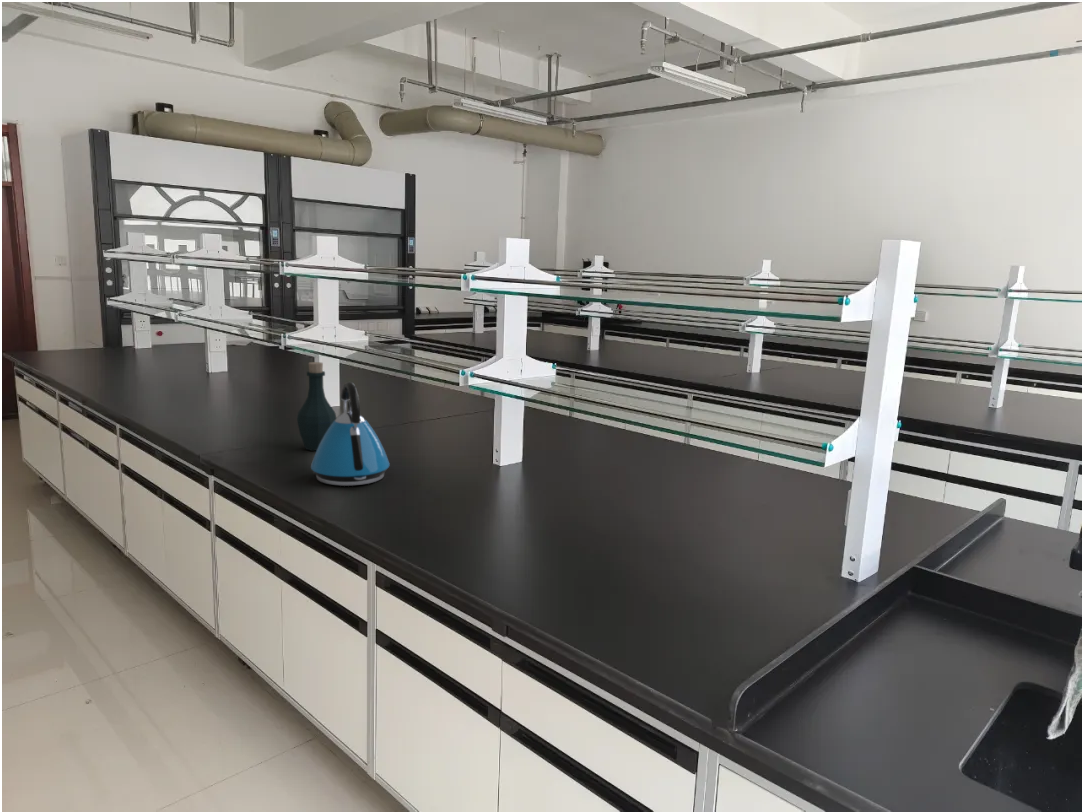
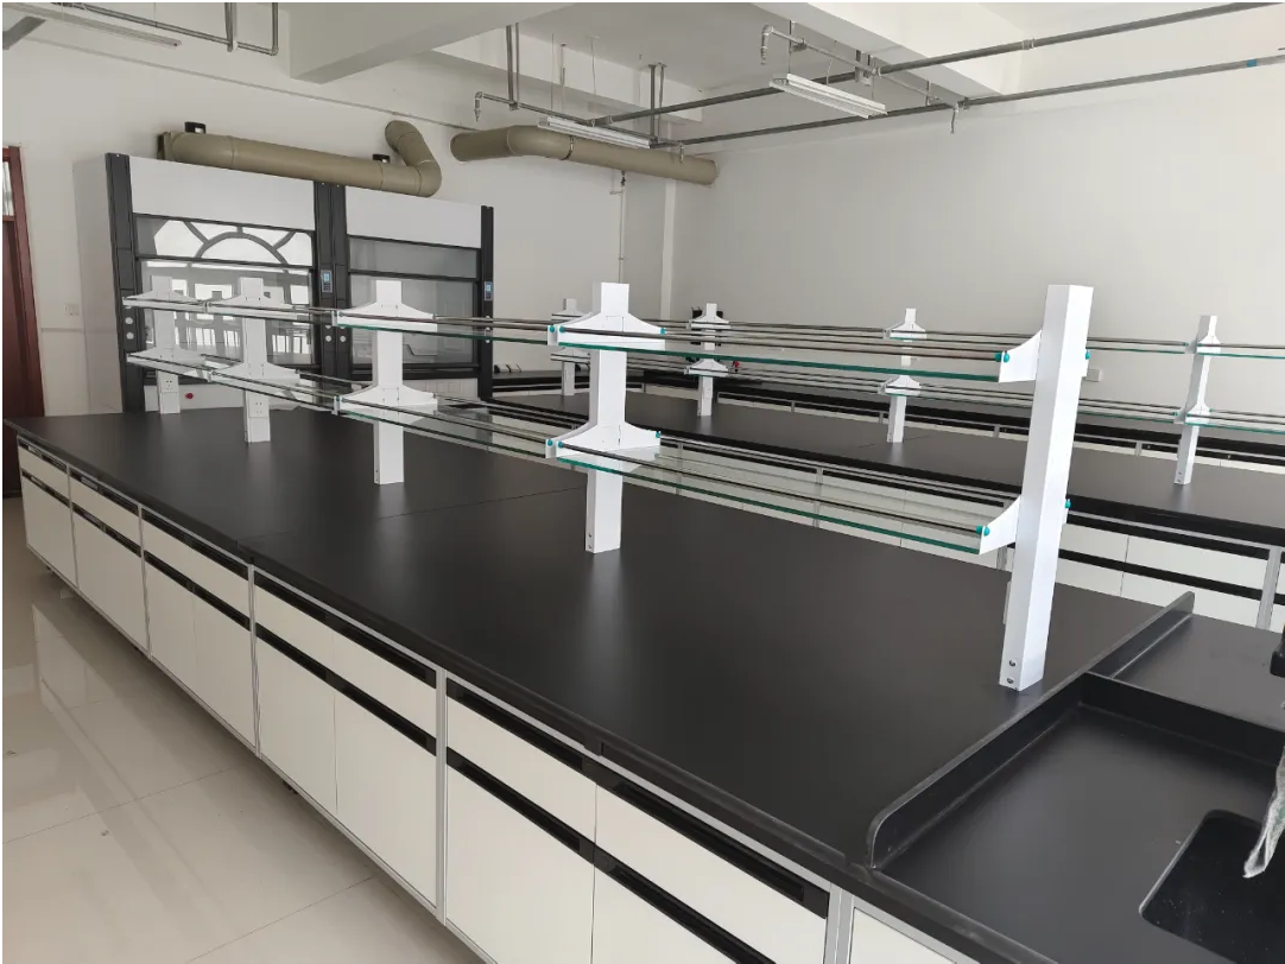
- kettle [310,381,391,487]
- bottle [296,361,337,451]
